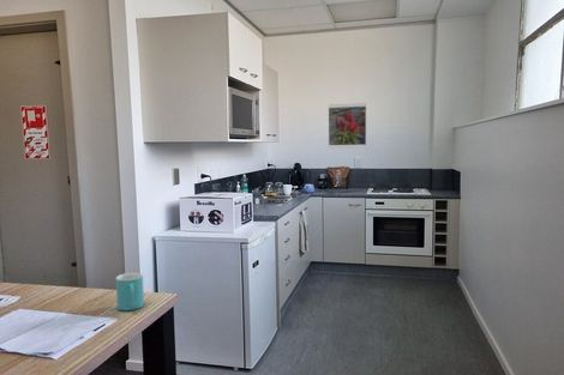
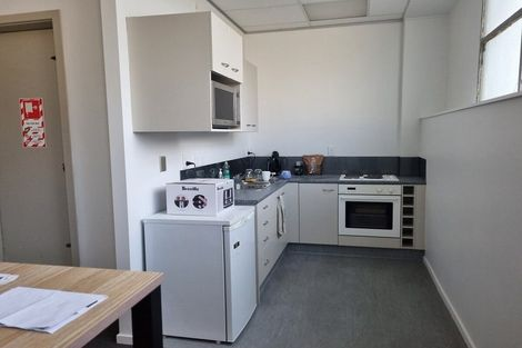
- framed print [328,102,367,150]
- mug [115,272,145,312]
